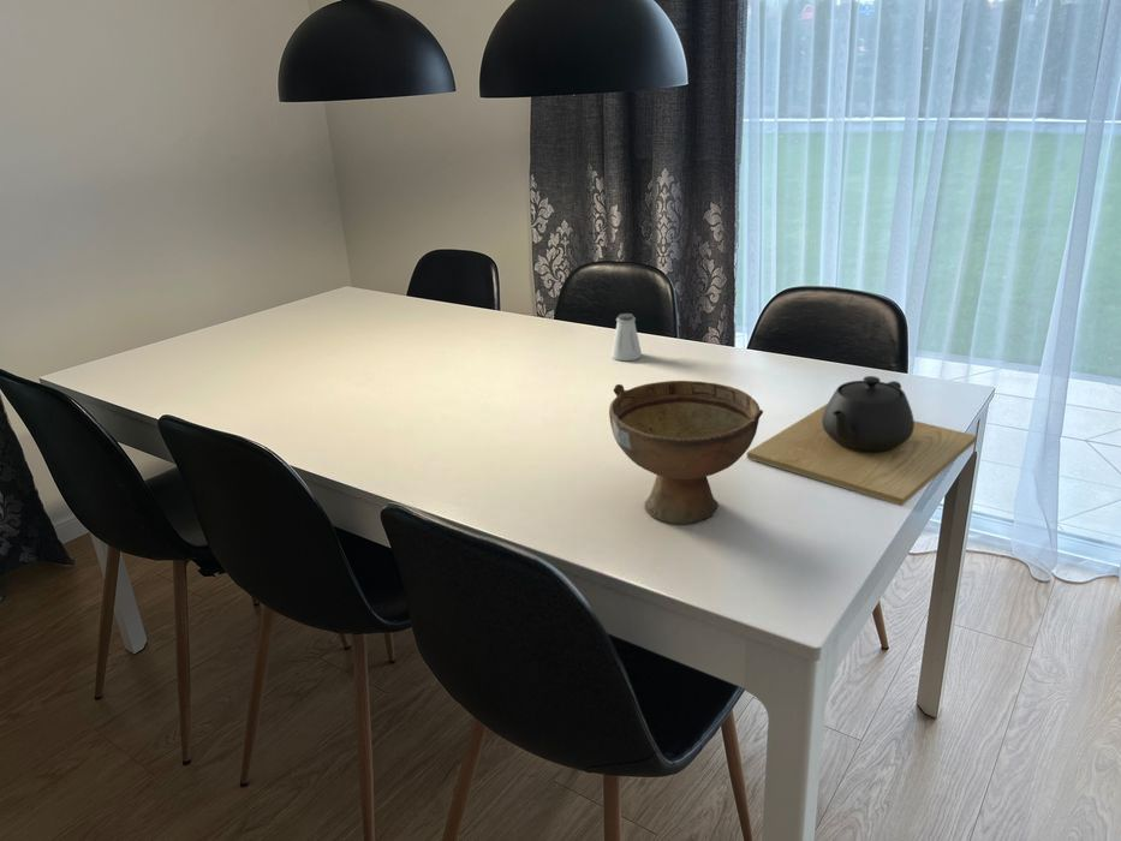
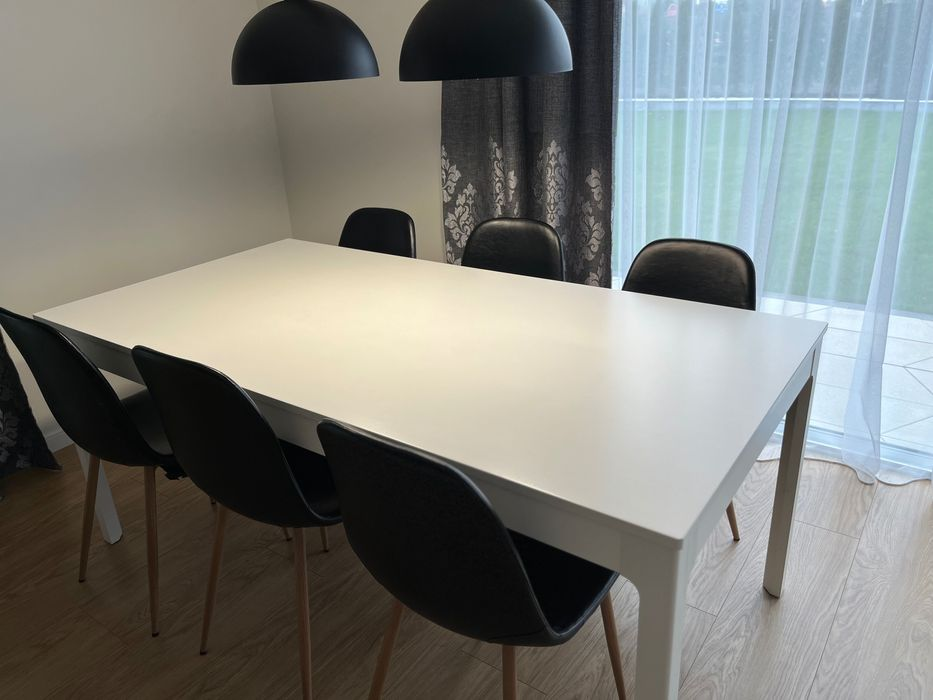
- saltshaker [610,312,643,362]
- bowl [608,380,764,525]
- teapot [746,375,978,507]
